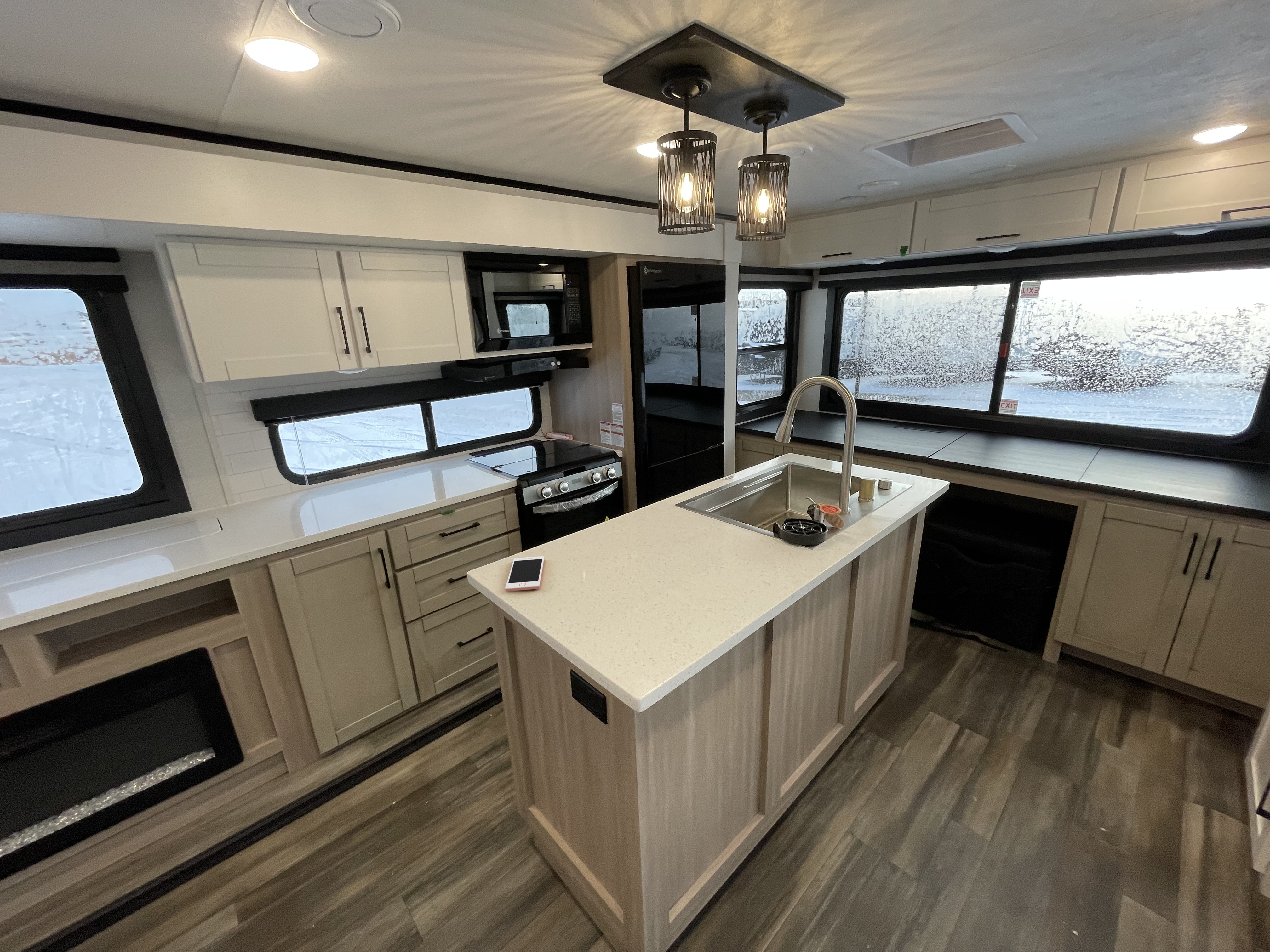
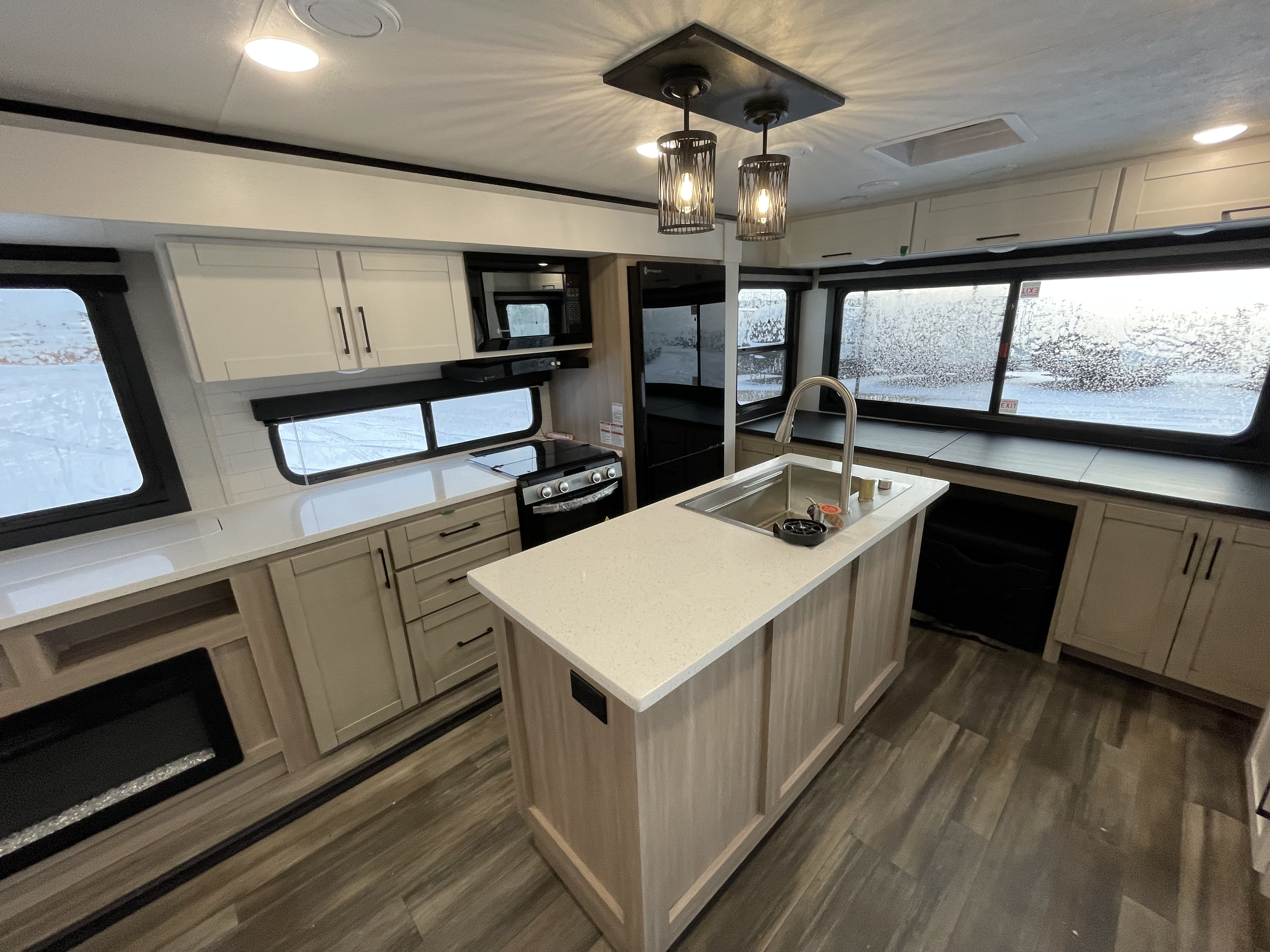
- cell phone [505,556,545,592]
